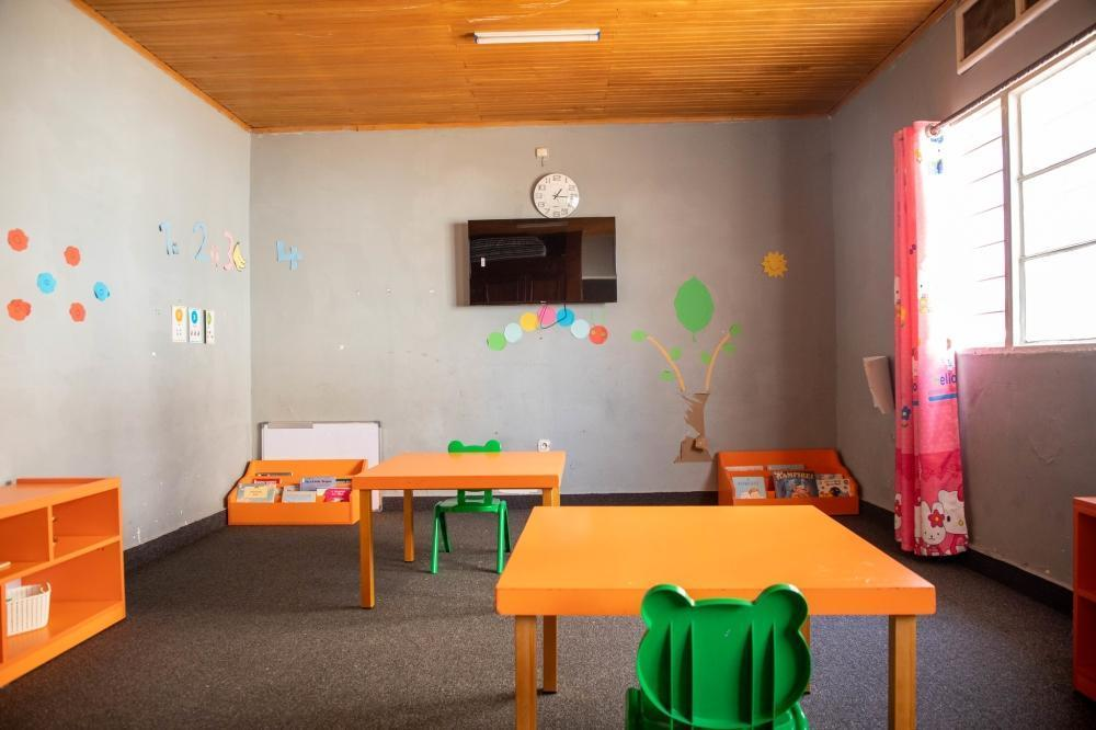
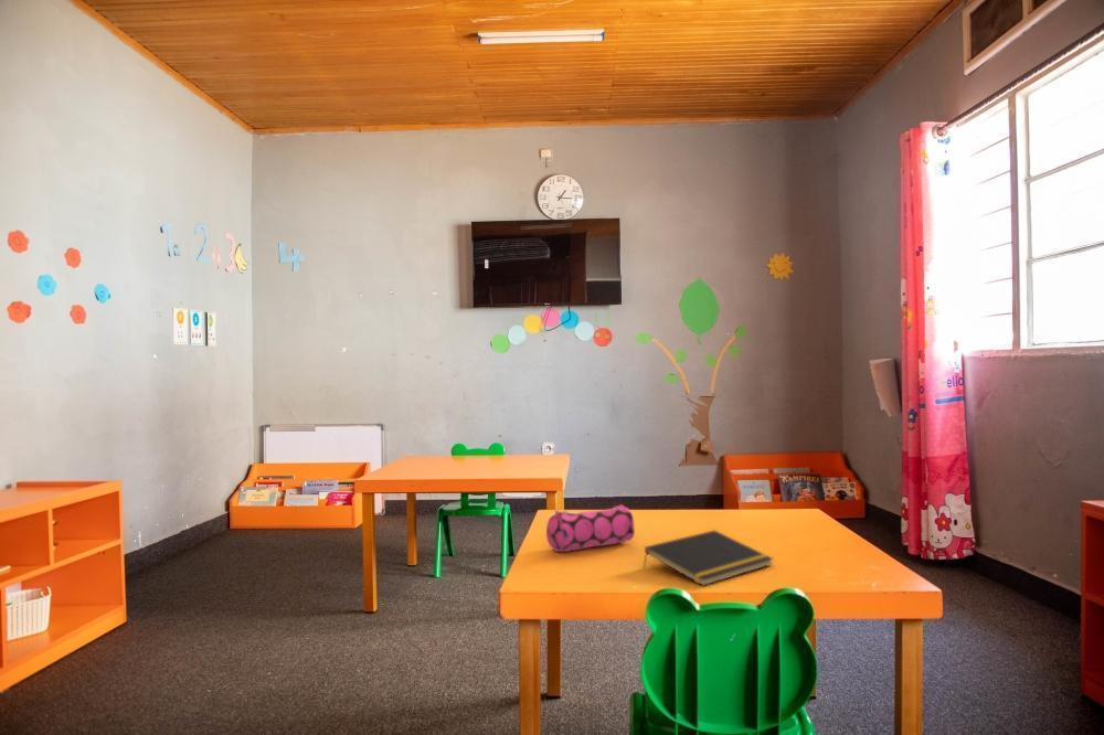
+ notepad [643,529,774,587]
+ pencil case [545,503,636,553]
